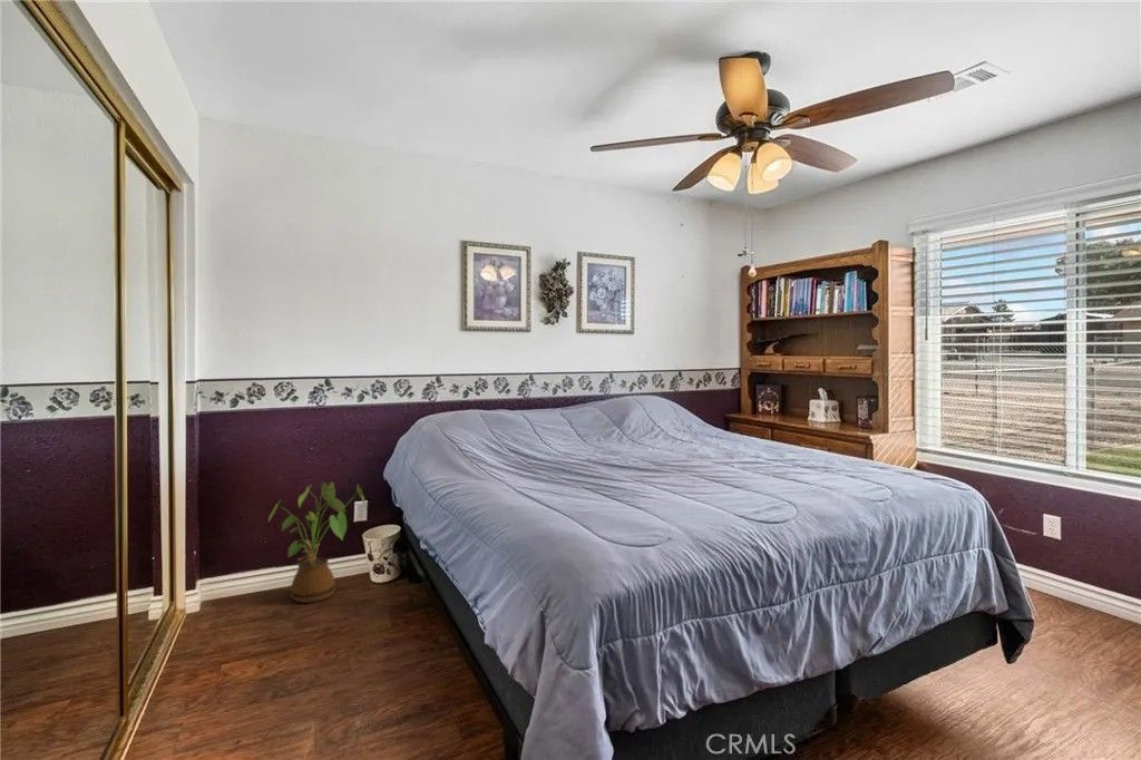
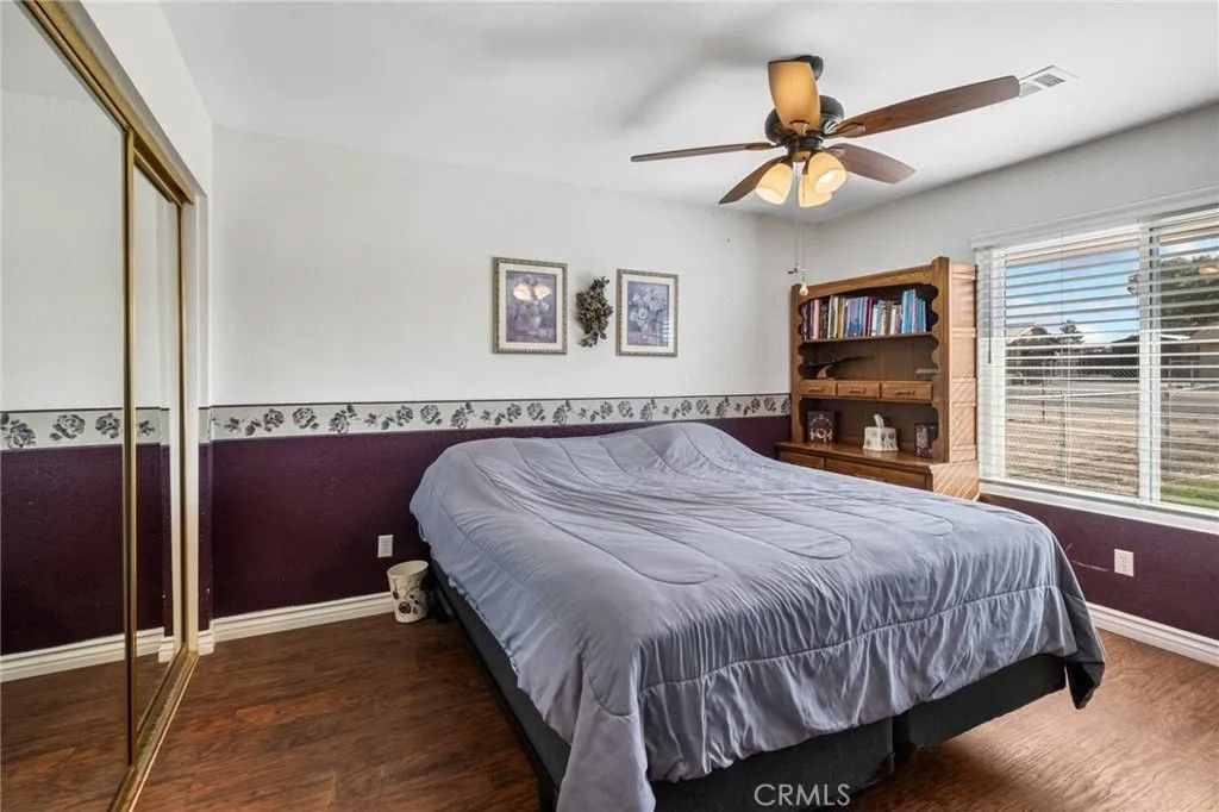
- house plant [267,481,368,604]
